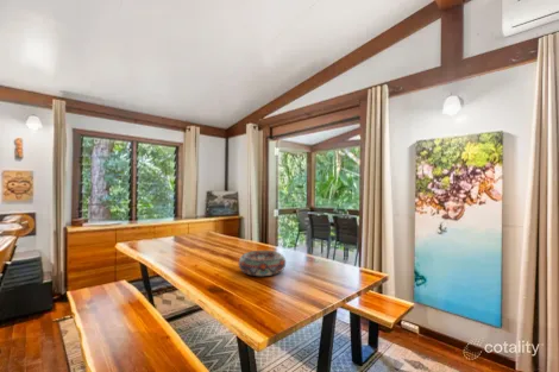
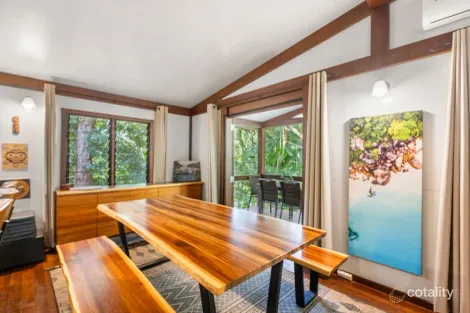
- decorative bowl [238,250,287,277]
